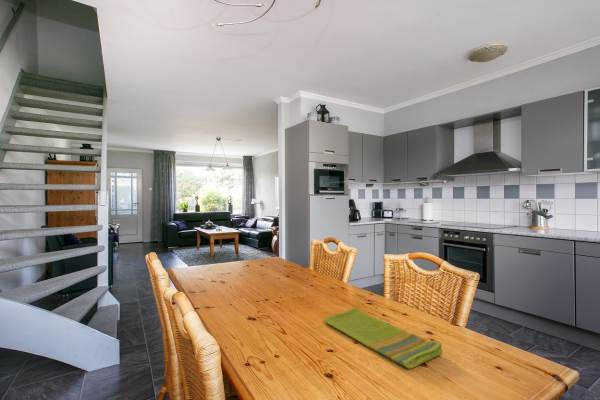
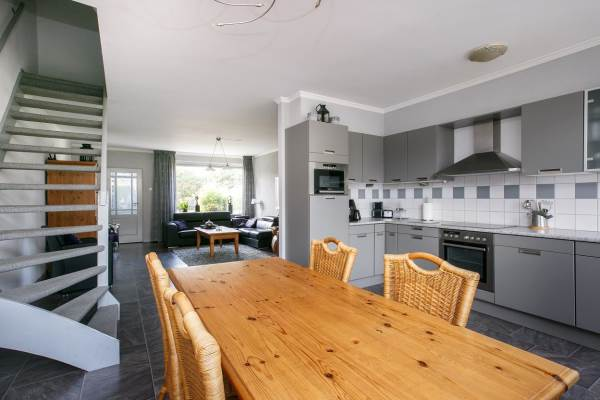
- dish towel [323,306,443,370]
